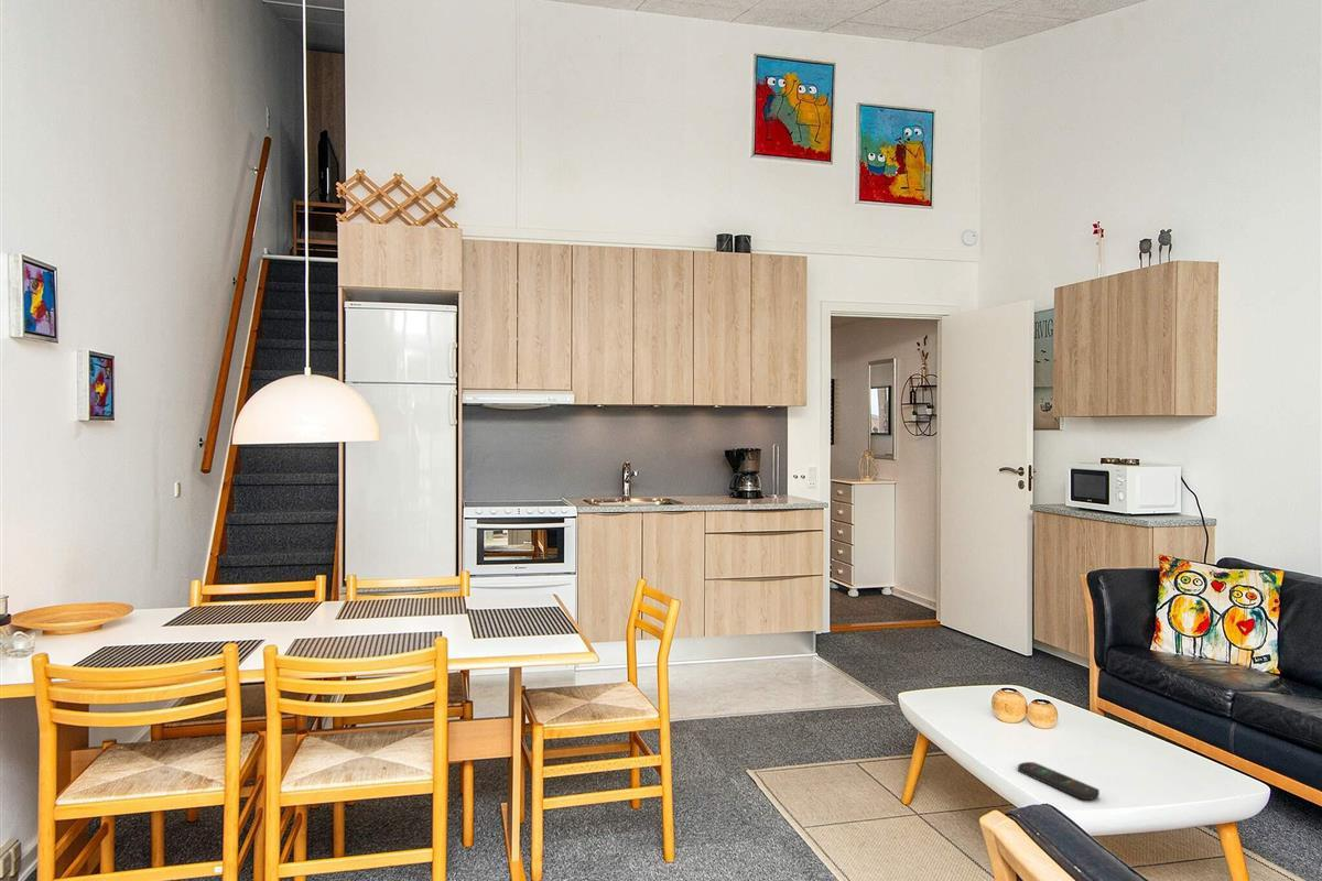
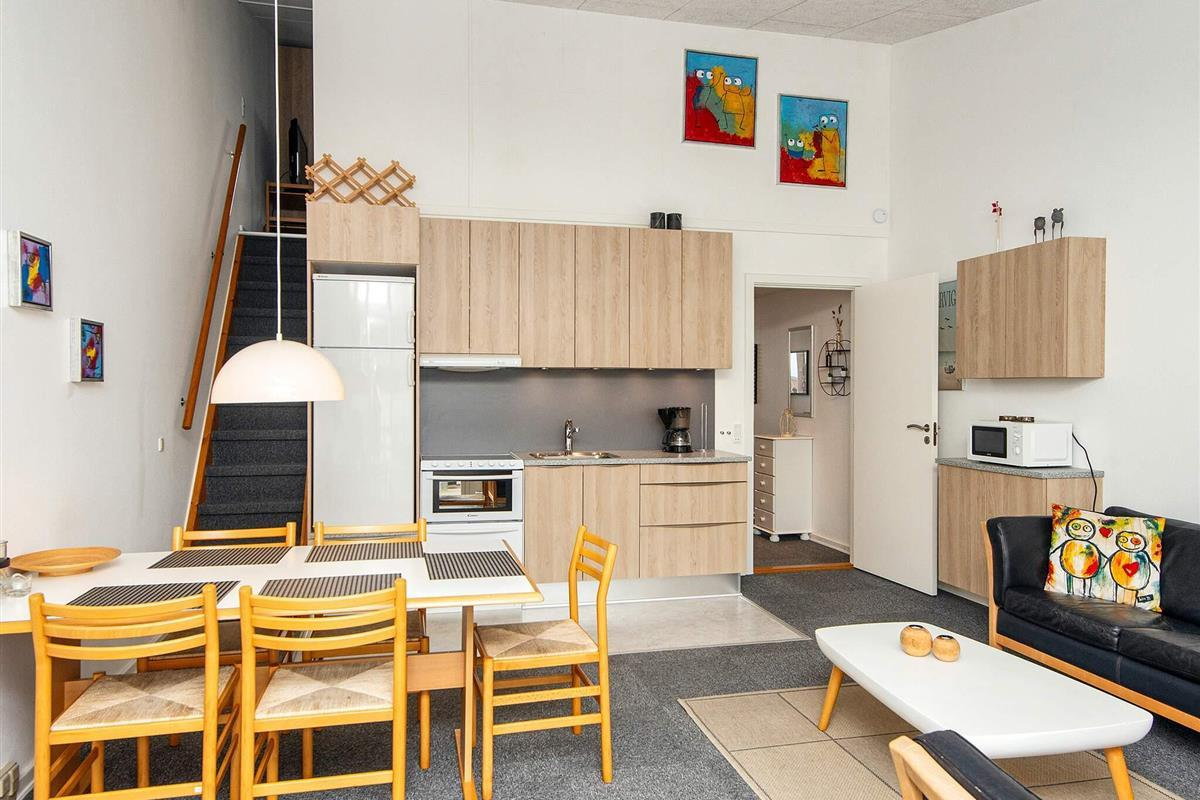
- remote control [1017,761,1101,801]
